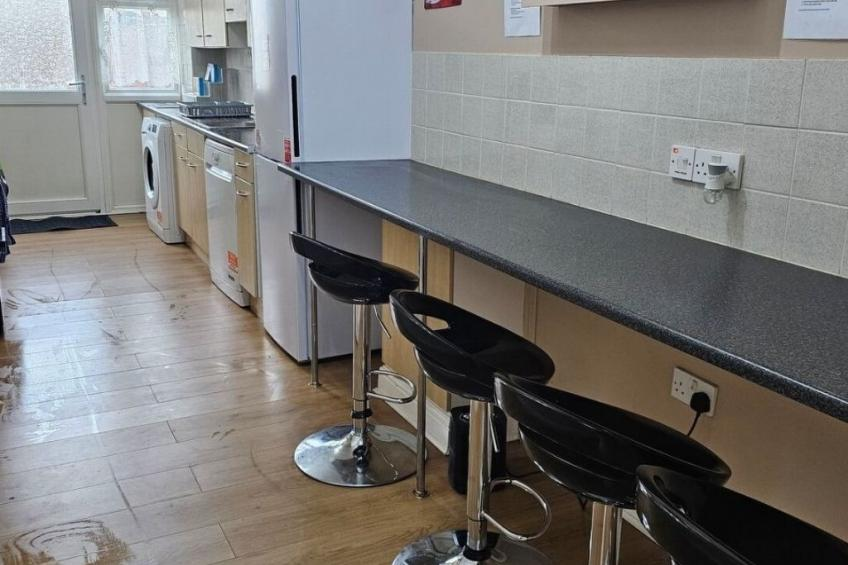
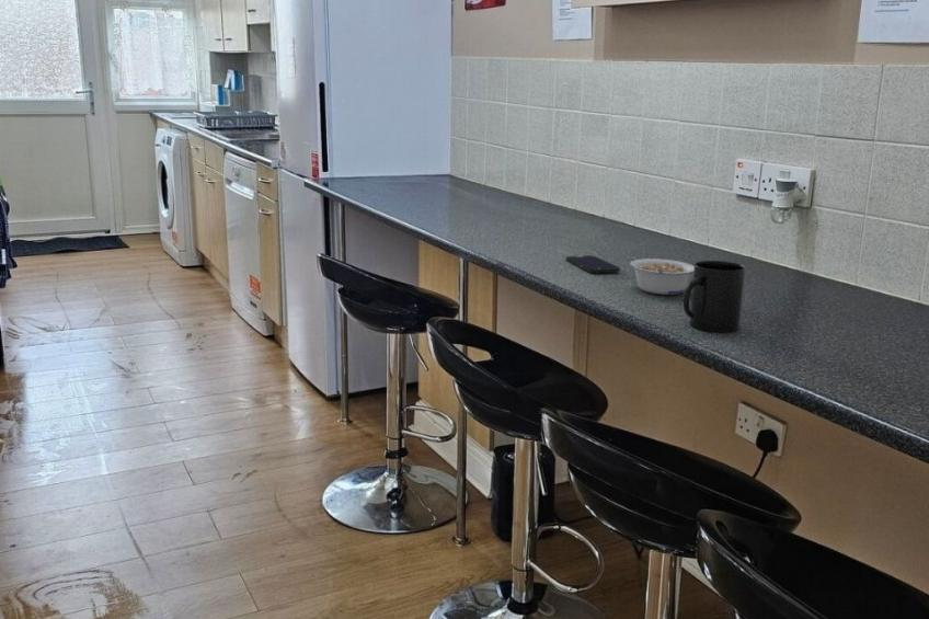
+ smartphone [565,254,621,274]
+ mug [683,260,746,333]
+ legume [629,257,695,296]
